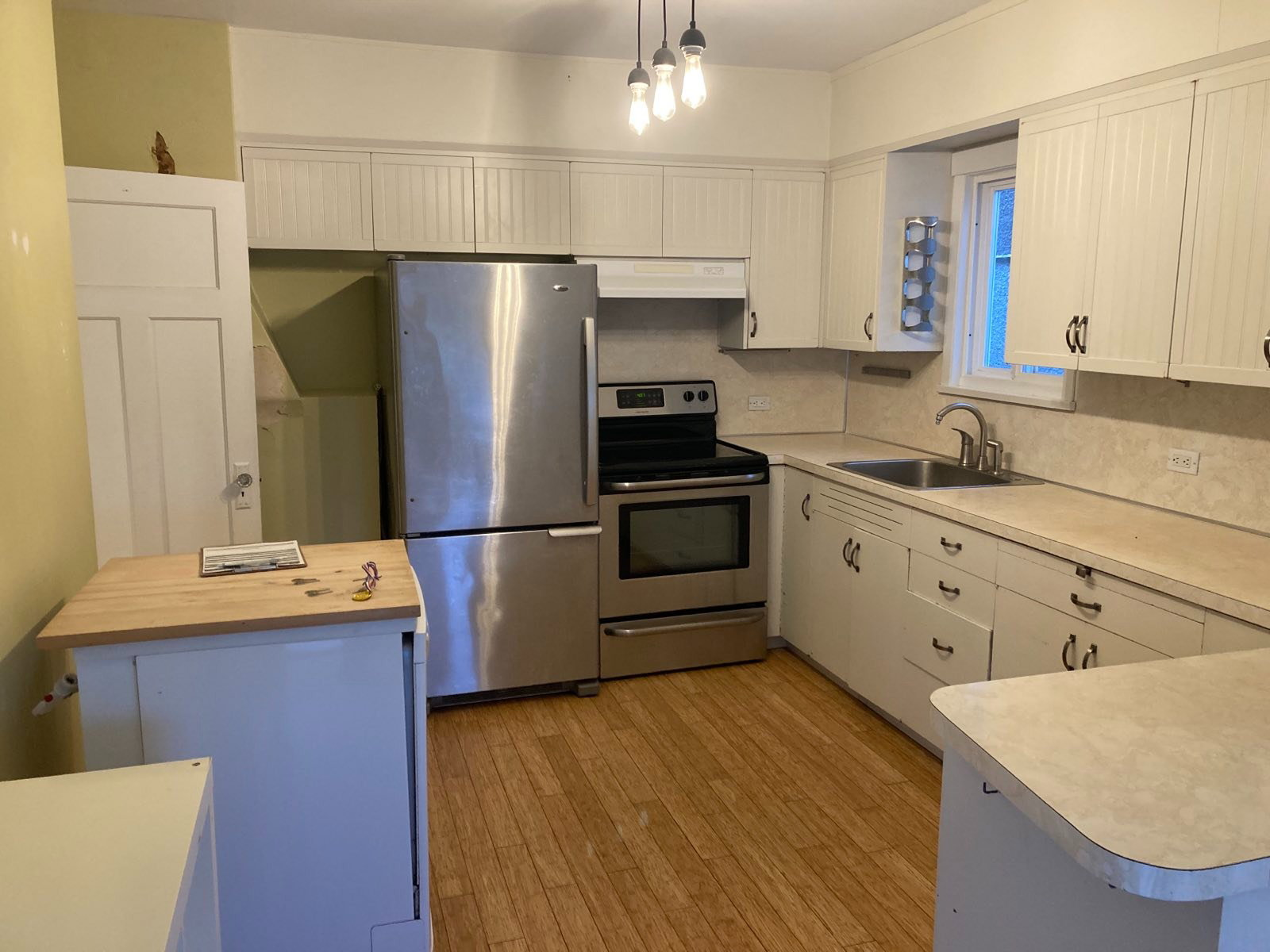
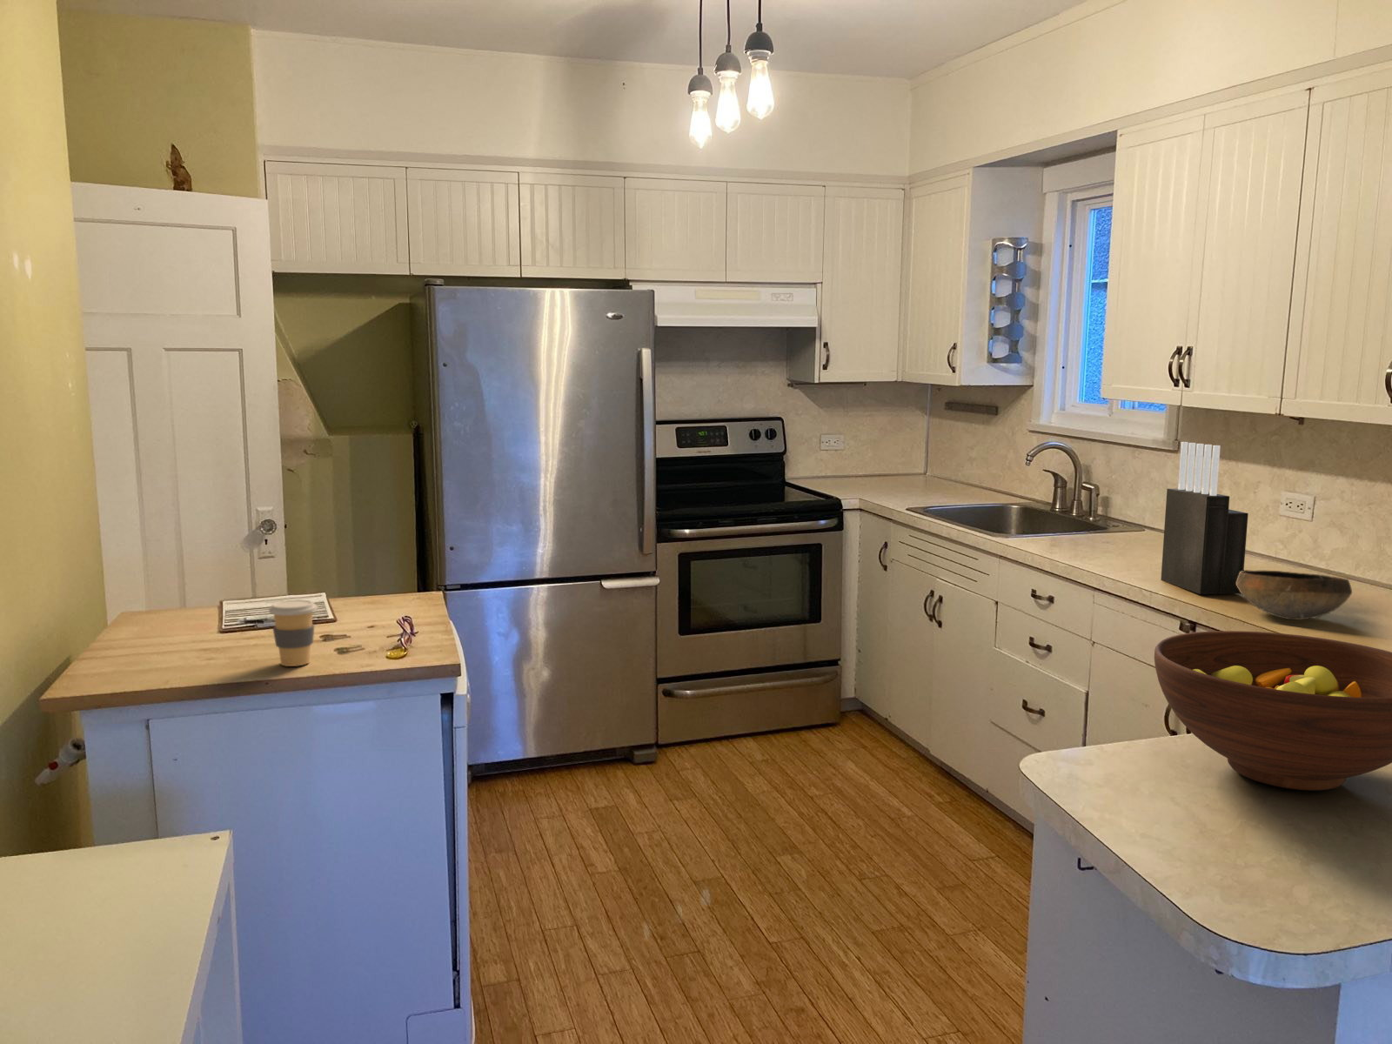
+ bowl [1236,569,1353,621]
+ coffee cup [267,599,318,667]
+ fruit bowl [1154,629,1392,791]
+ knife block [1161,441,1250,595]
